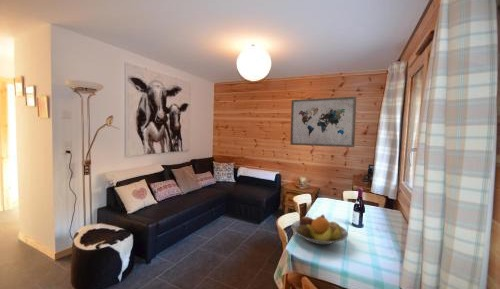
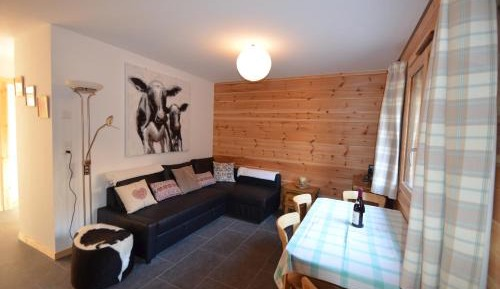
- fruit bowl [291,213,349,245]
- wall art [289,96,357,148]
